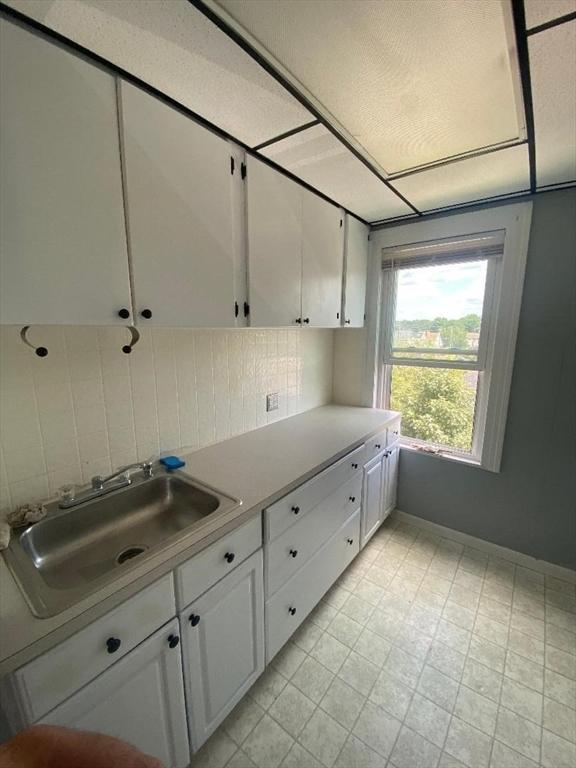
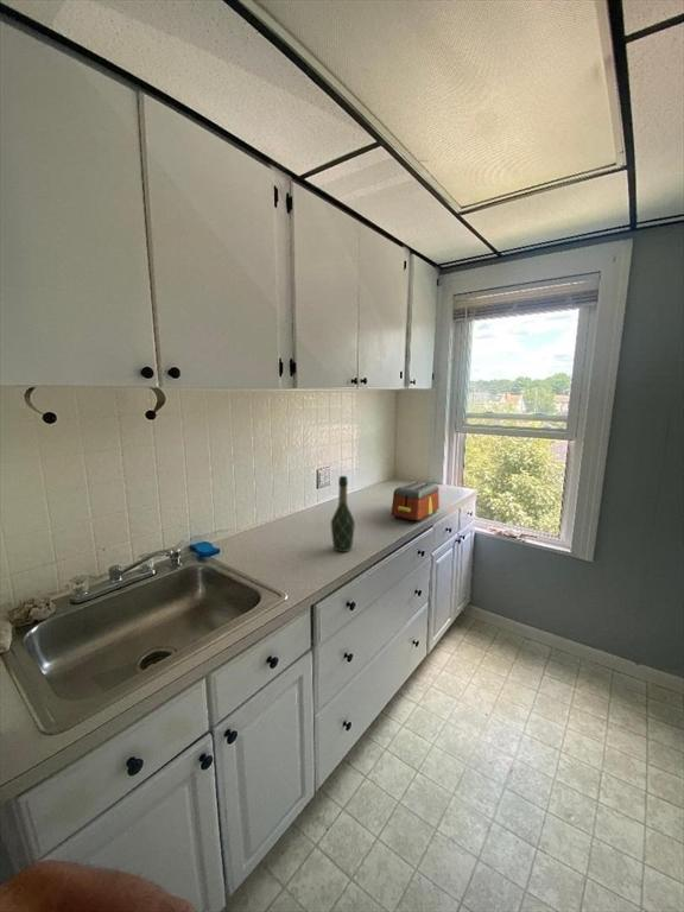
+ wine bottle [330,475,356,553]
+ toaster [391,480,441,522]
